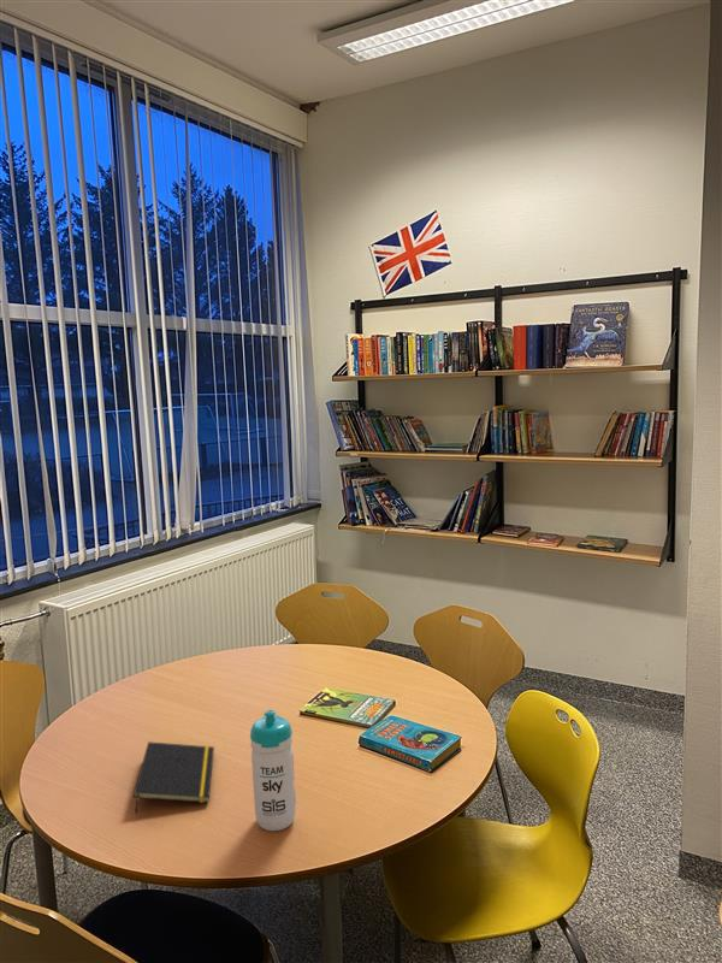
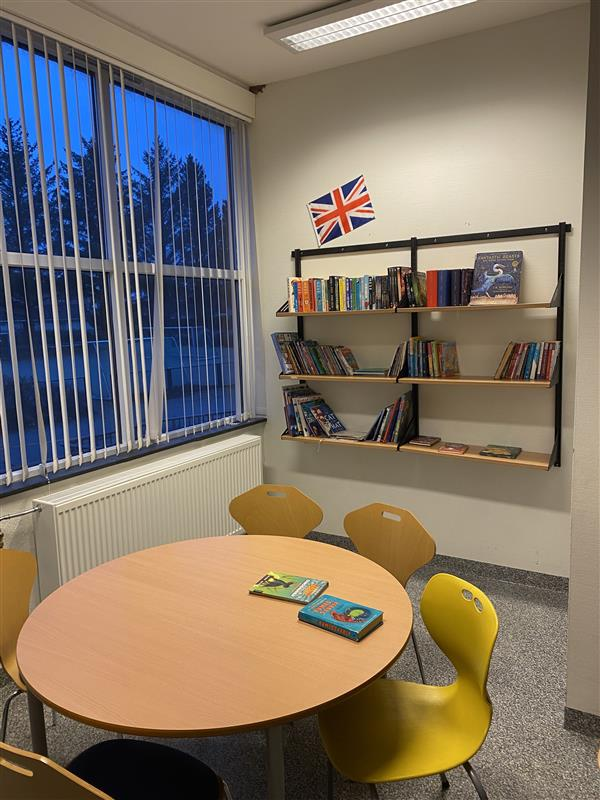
- water bottle [249,709,297,832]
- notepad [132,740,215,814]
